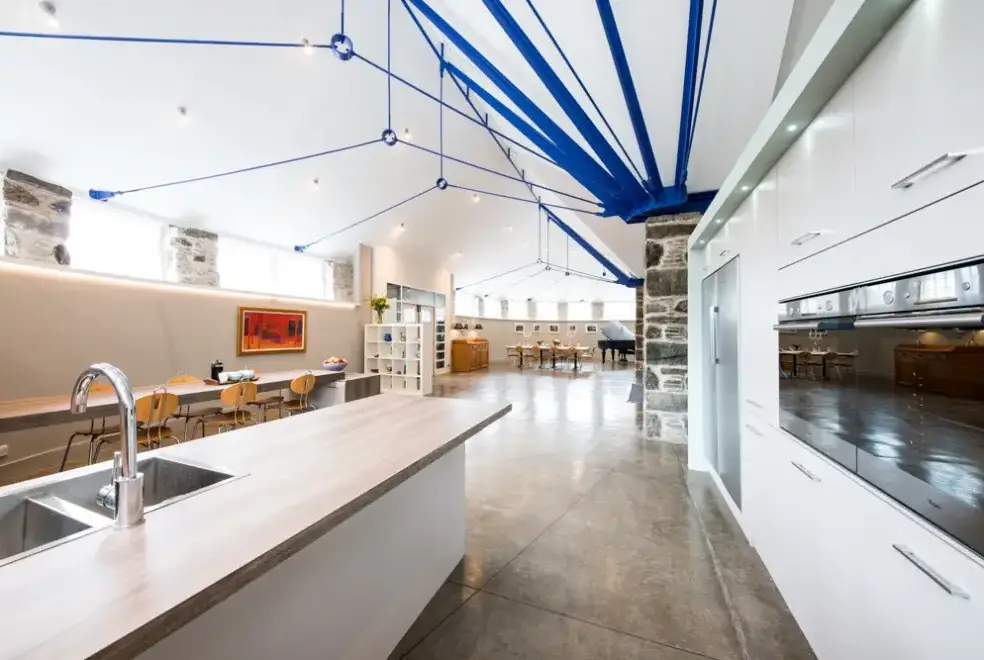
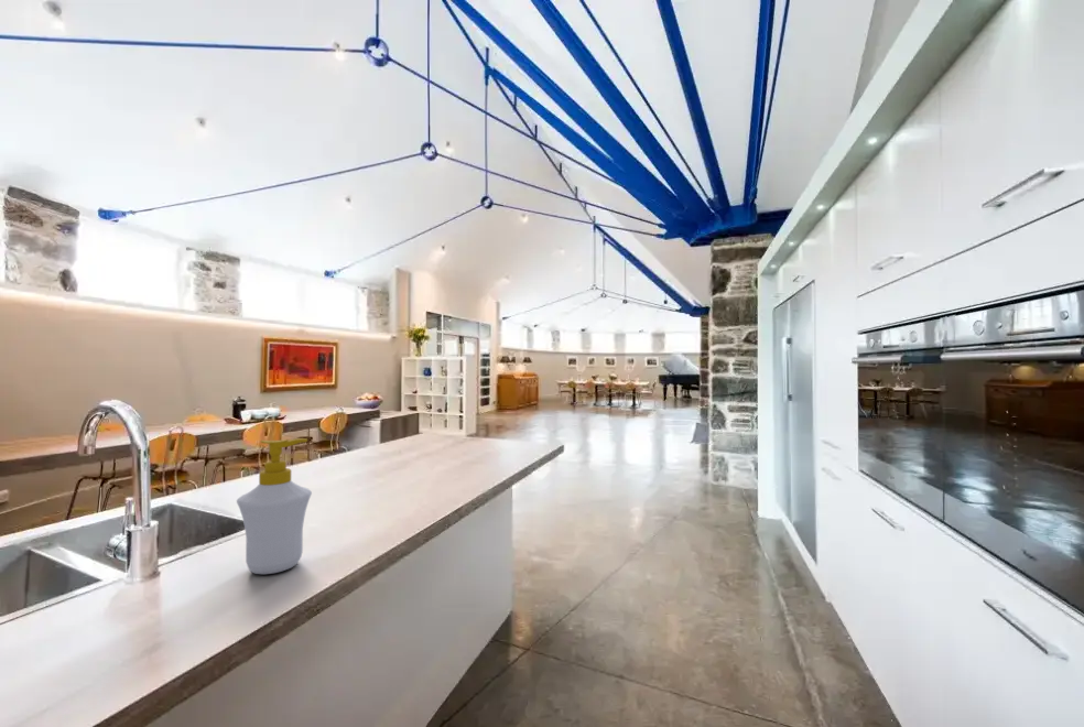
+ soap bottle [236,437,313,575]
